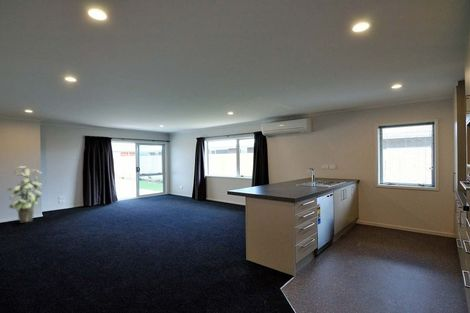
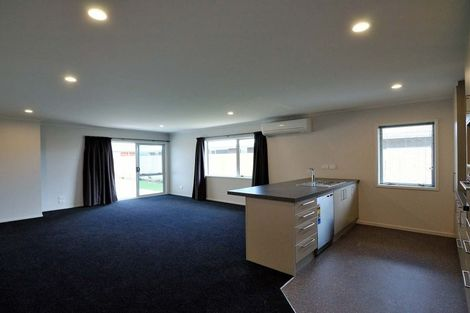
- indoor plant [5,165,43,224]
